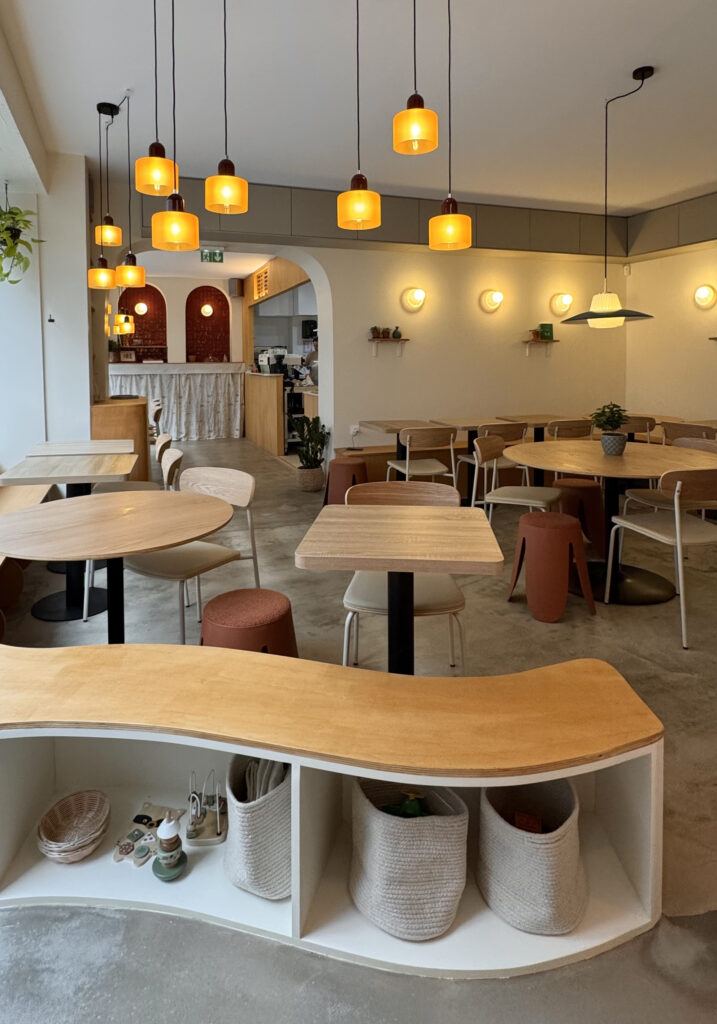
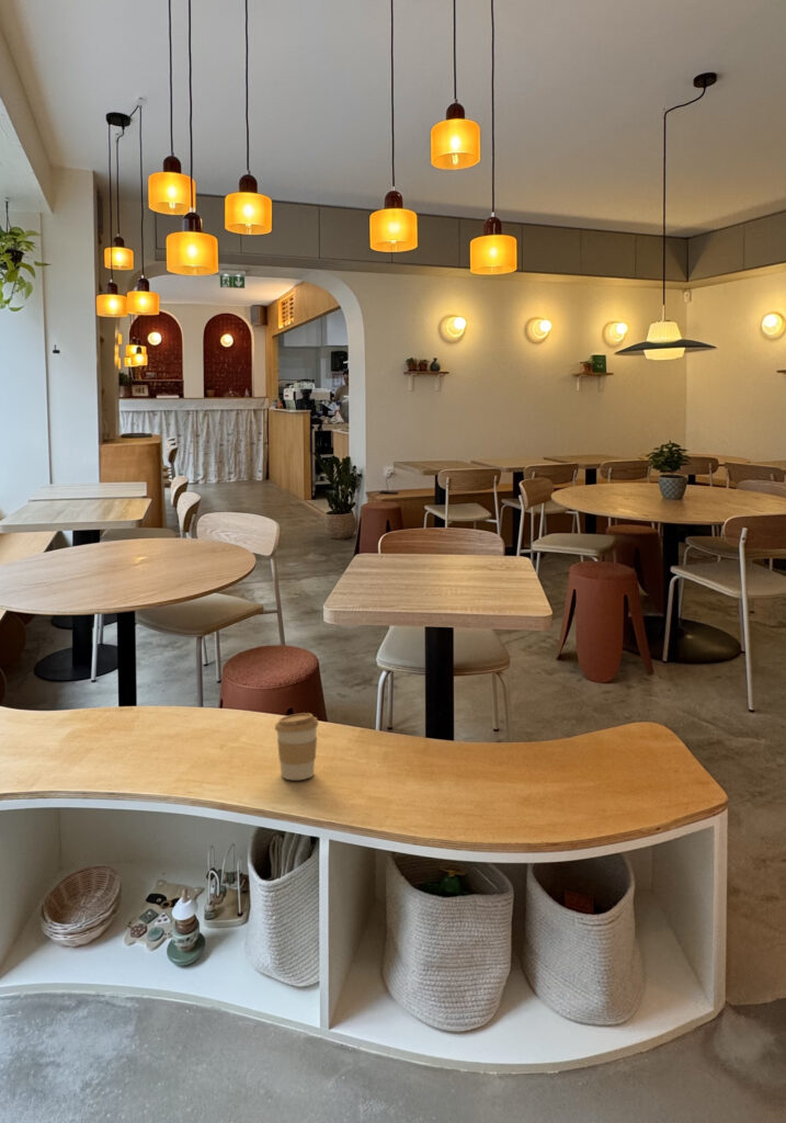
+ coffee cup [274,712,320,781]
